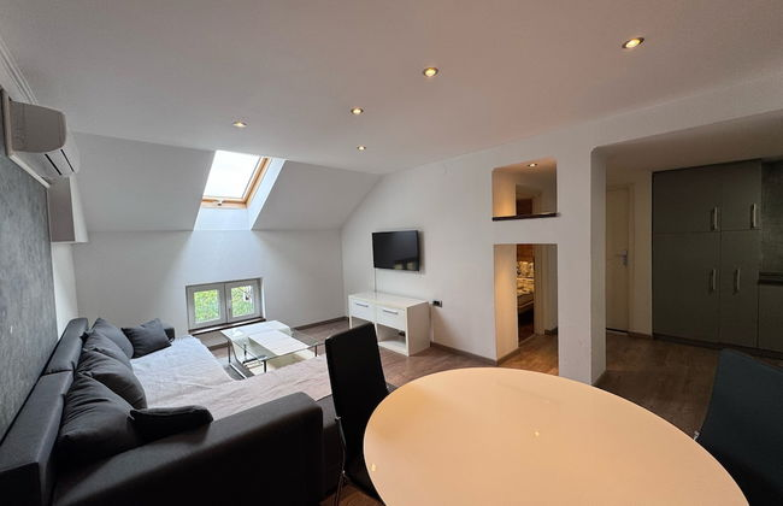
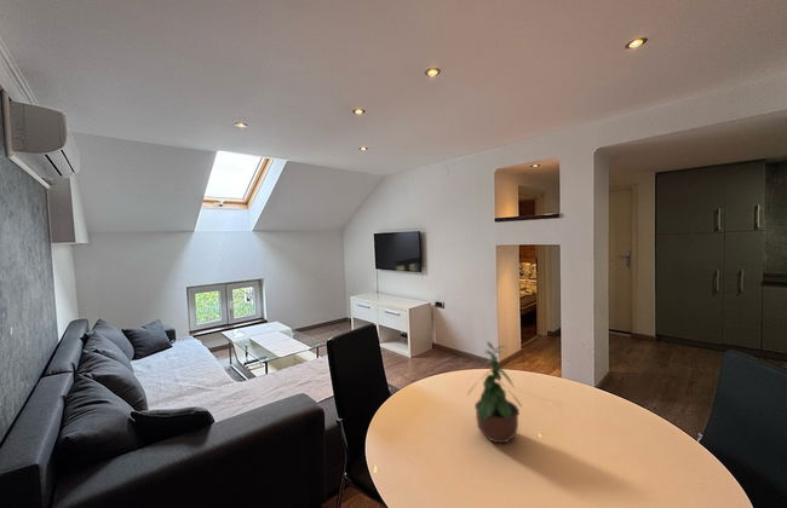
+ potted plant [467,340,523,444]
